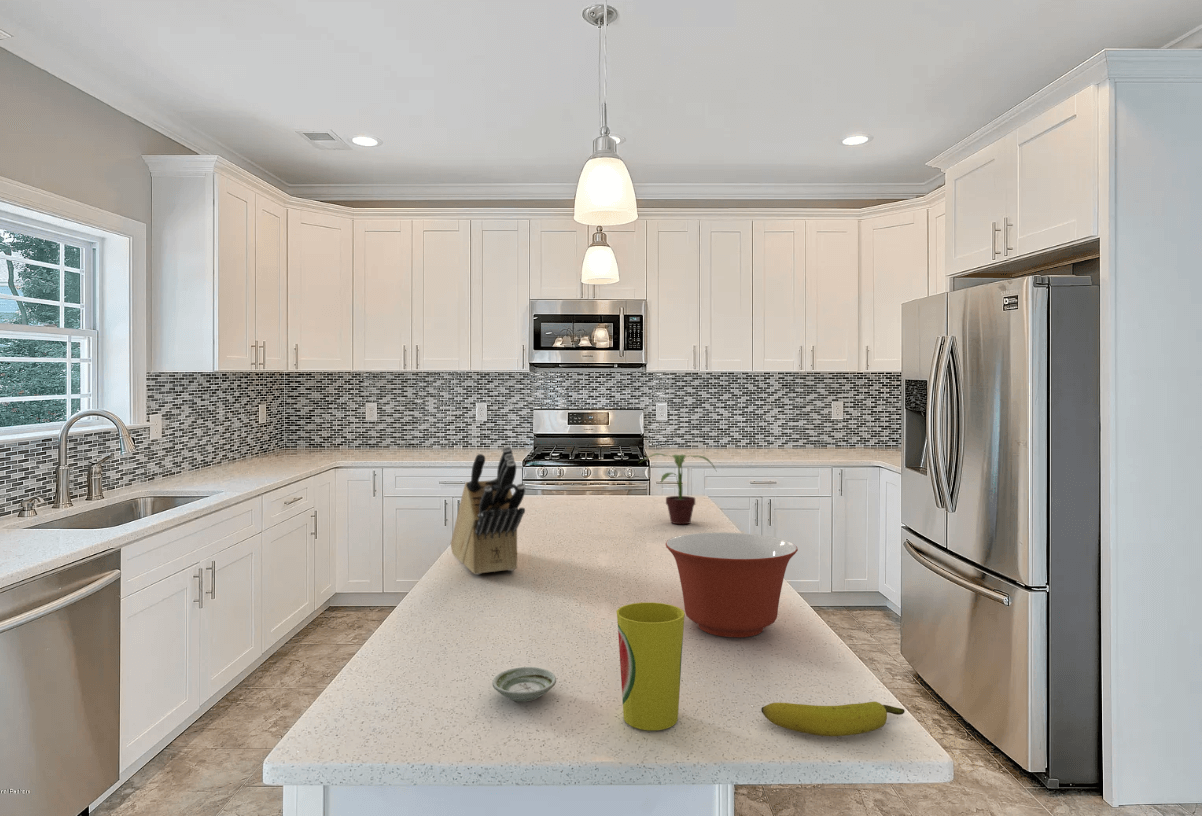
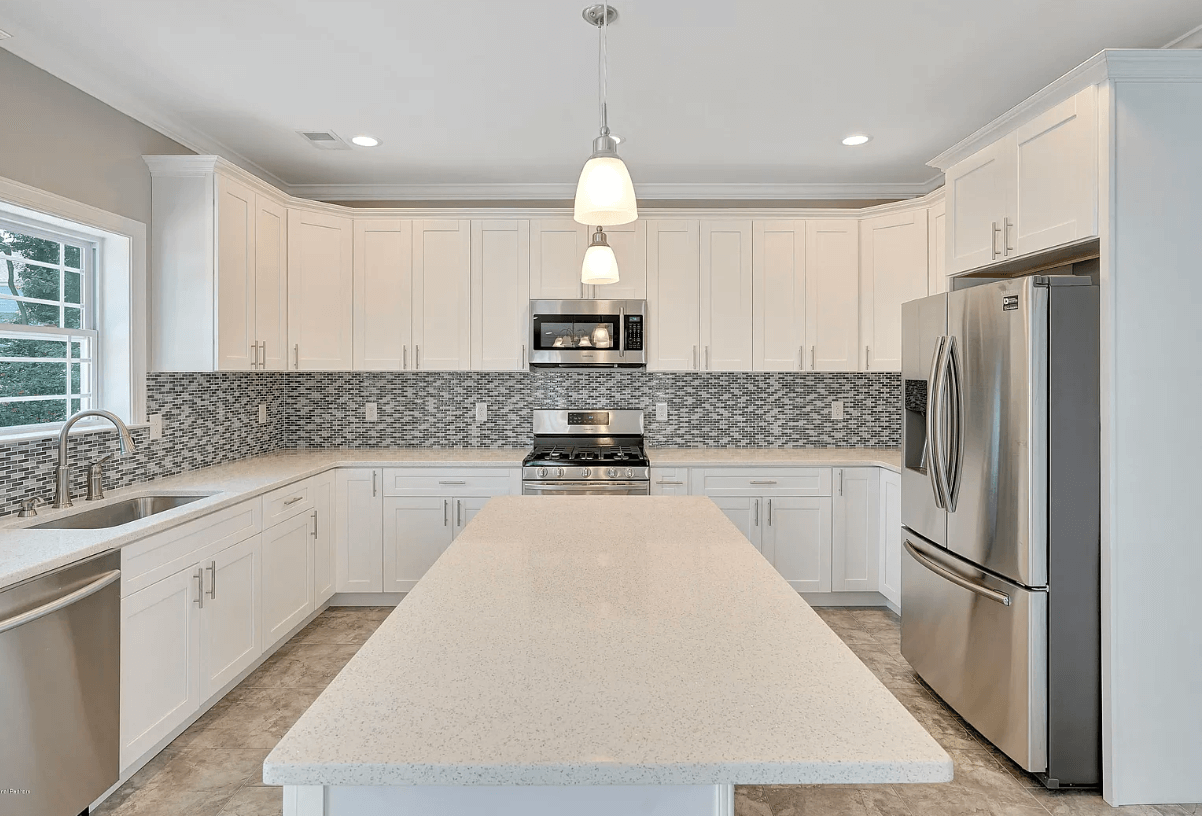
- banana [760,701,906,737]
- cup [616,601,686,731]
- saucer [491,666,557,703]
- mixing bowl [665,531,799,638]
- knife block [450,445,526,576]
- potted plant [638,452,717,525]
